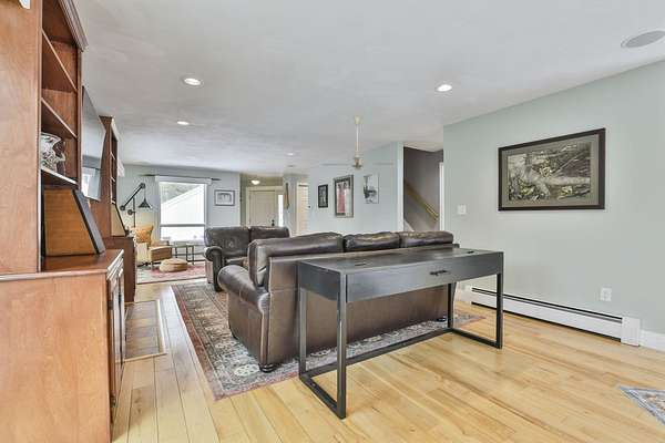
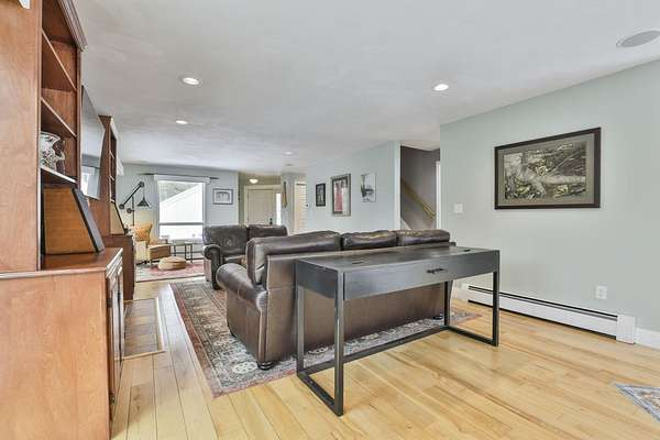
- ceiling fan [321,115,393,171]
